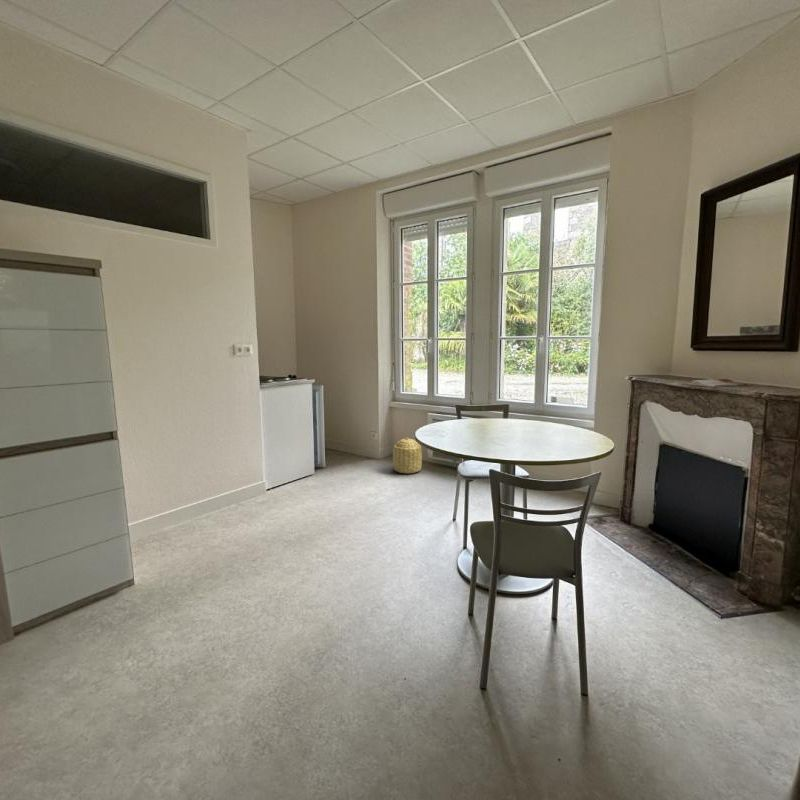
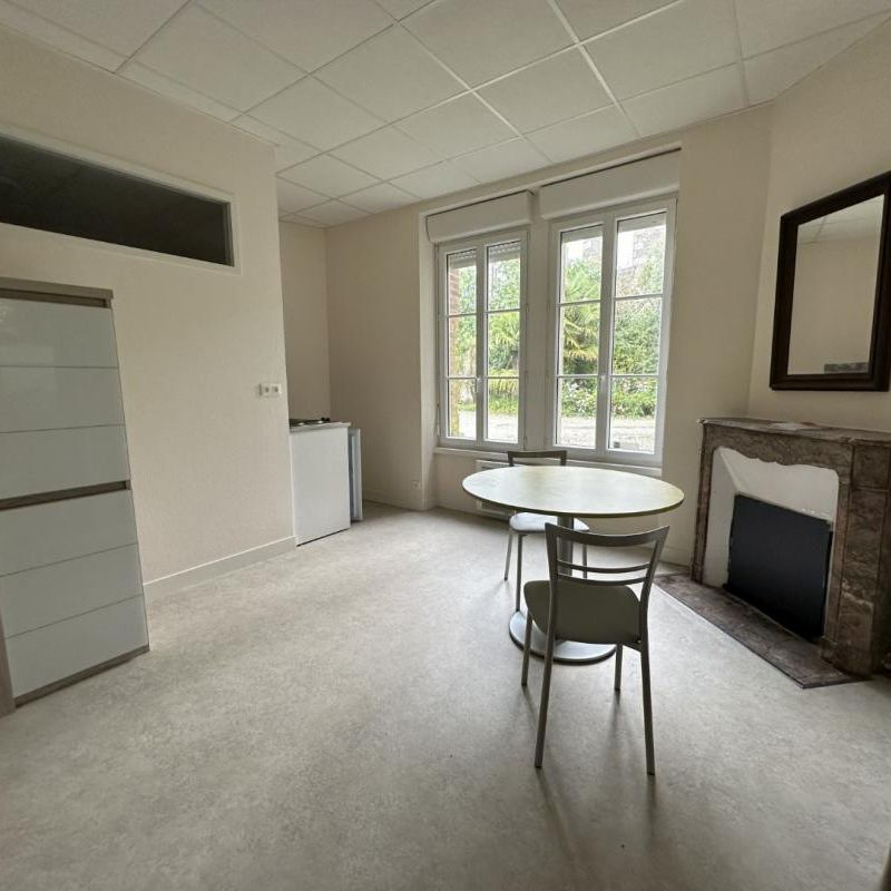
- basket [392,437,423,475]
